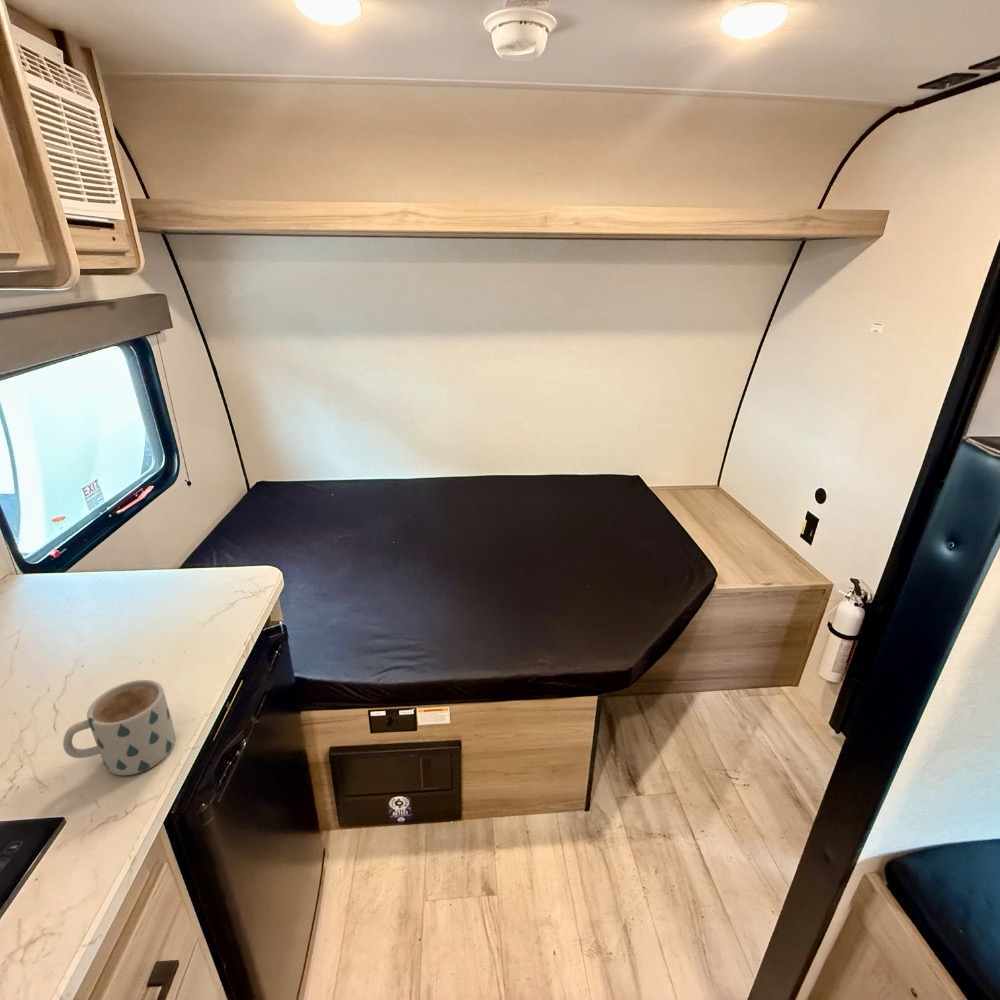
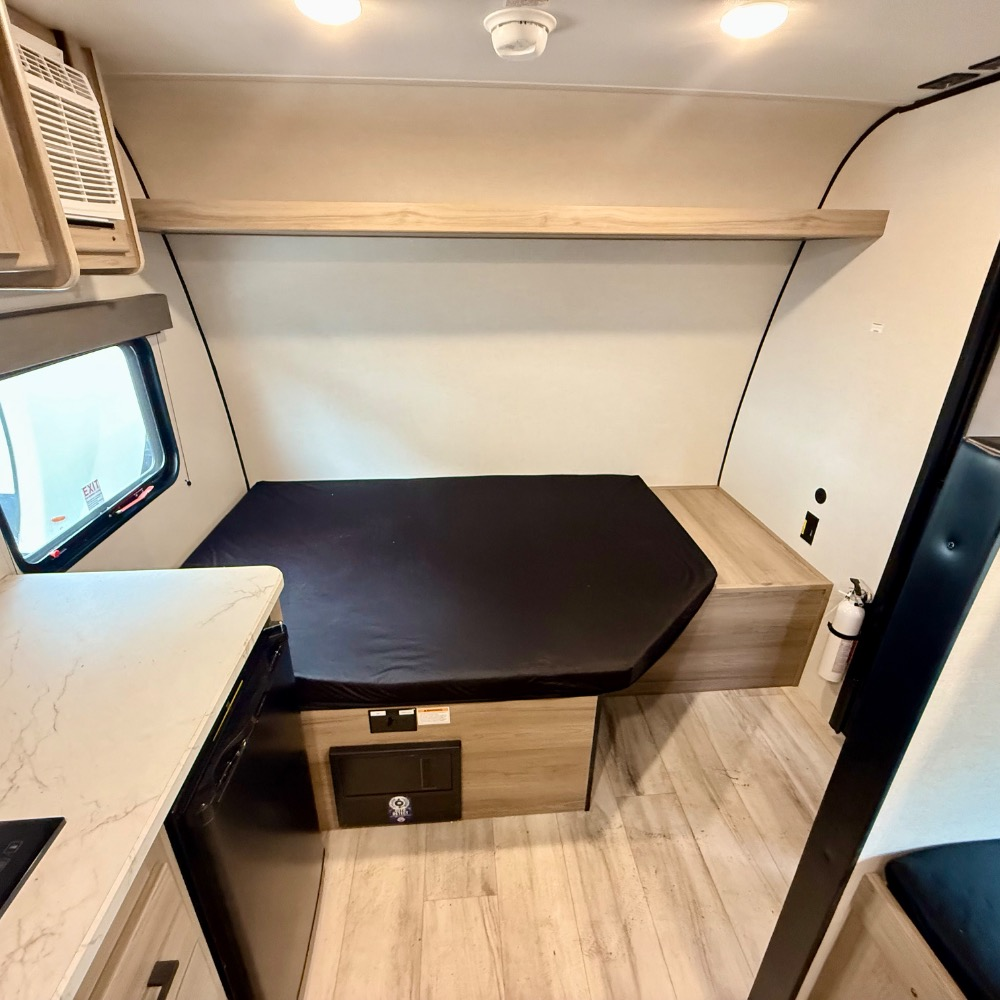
- mug [62,679,176,776]
